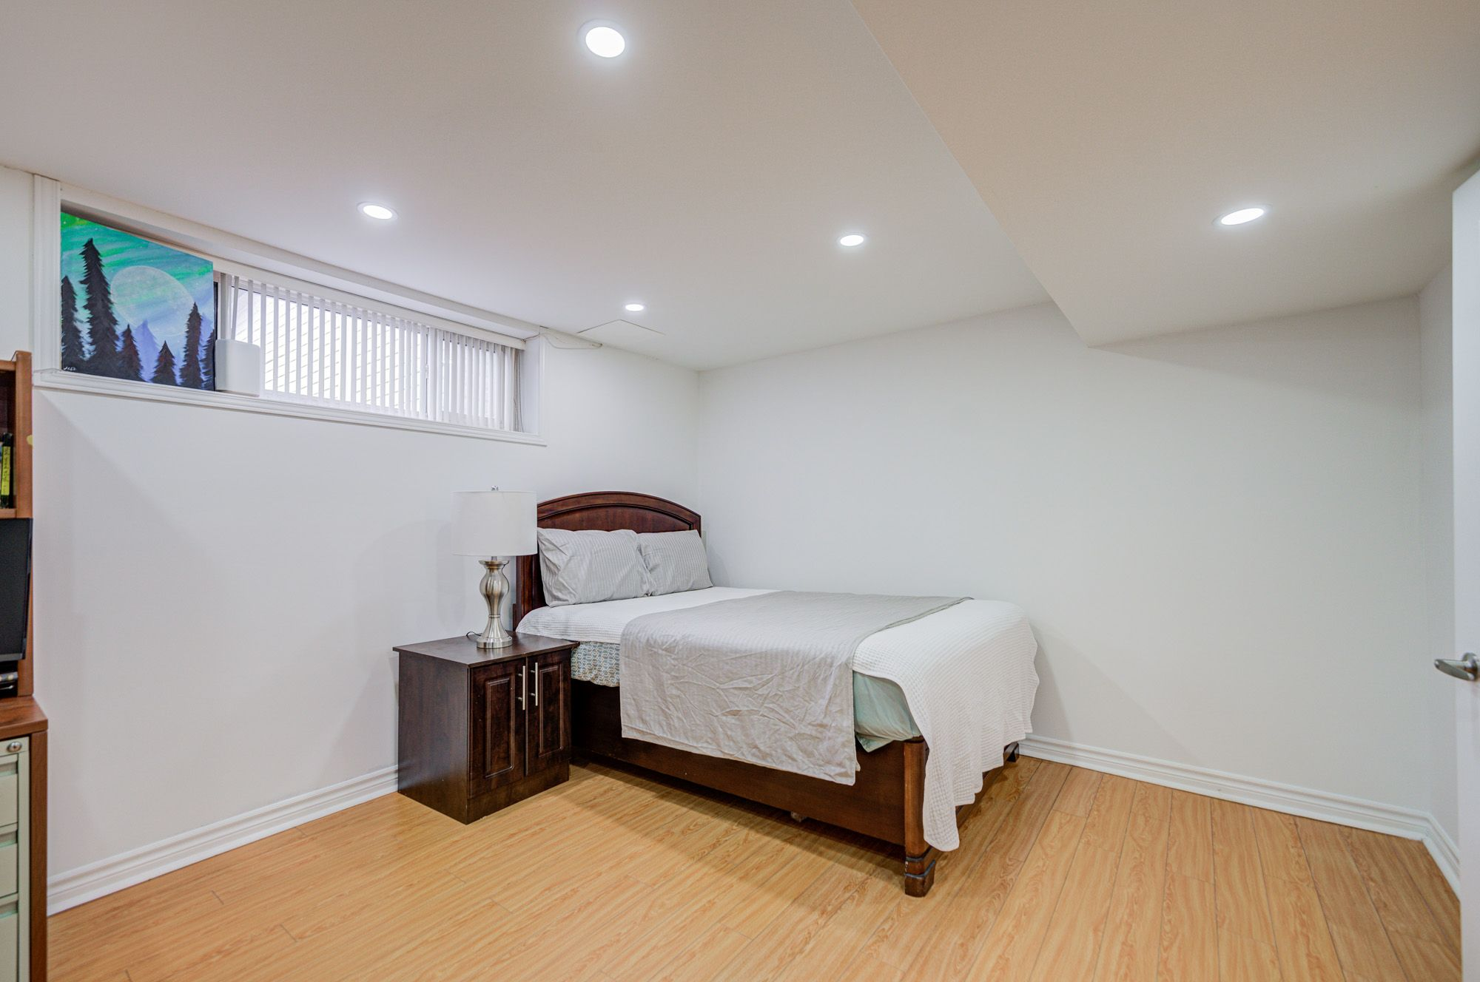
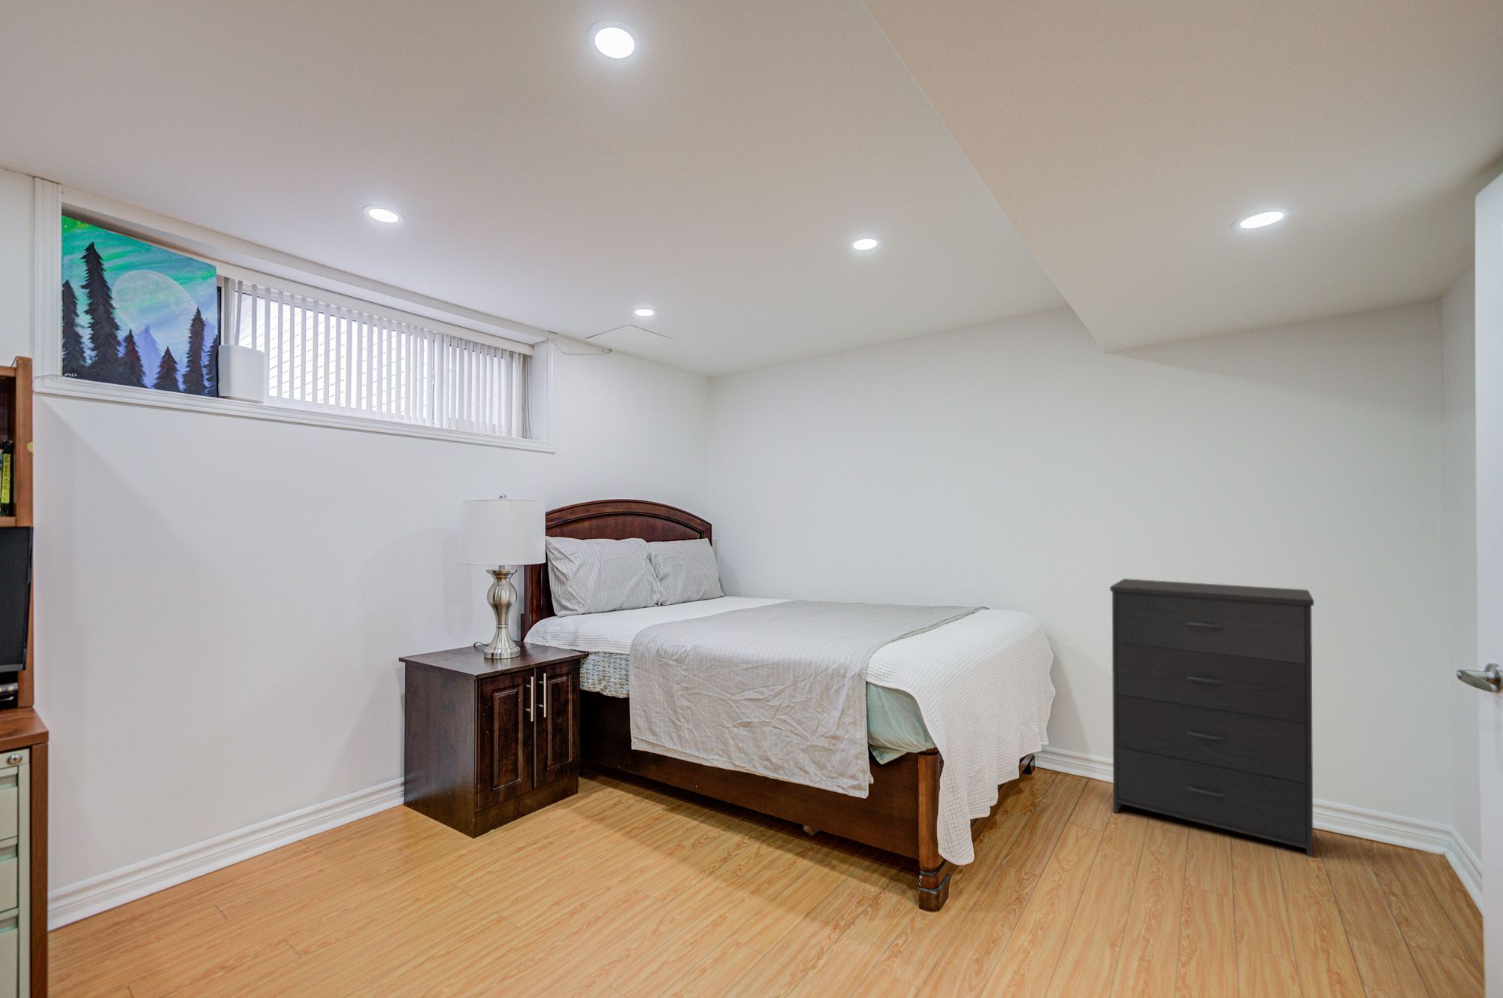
+ dresser [1109,578,1315,859]
